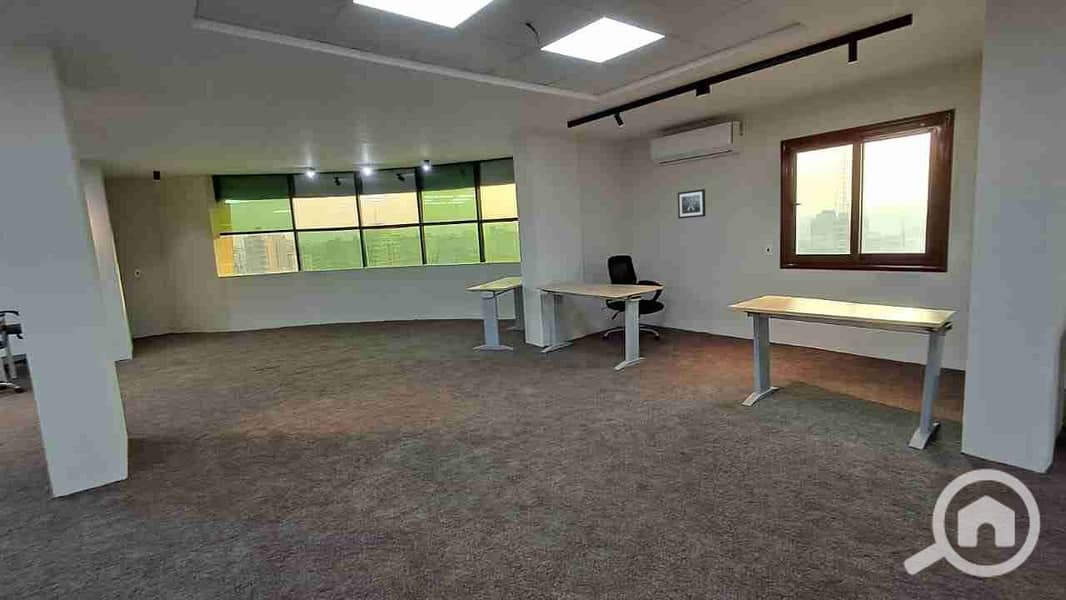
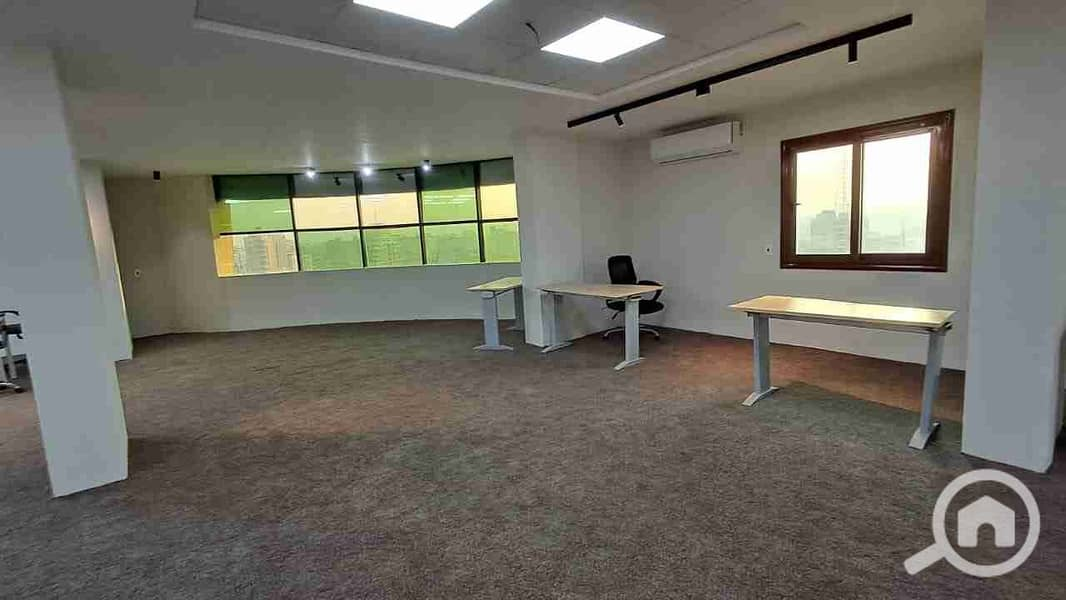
- wall art [677,188,706,220]
